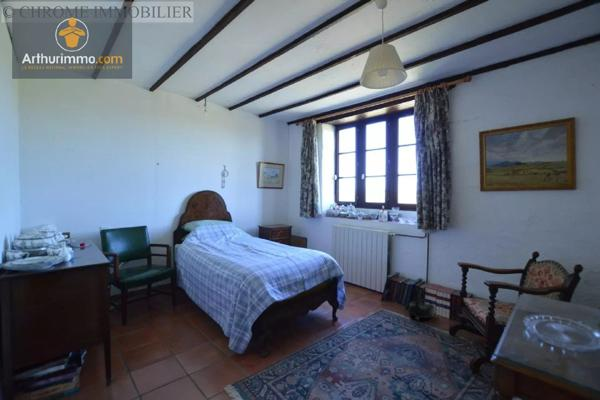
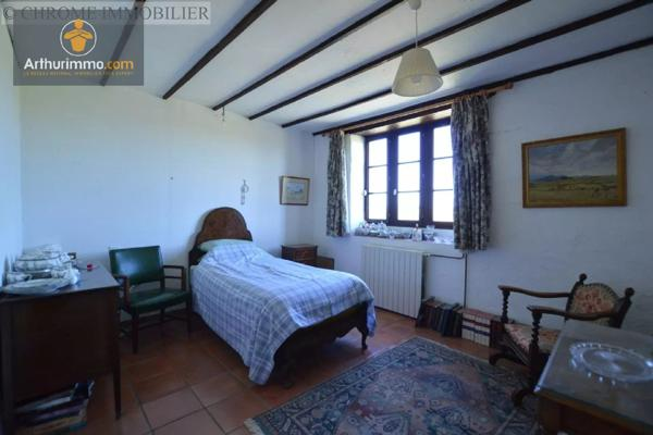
- backpack [408,287,436,320]
